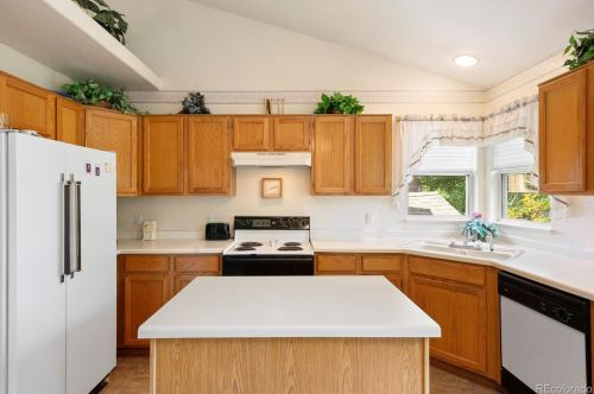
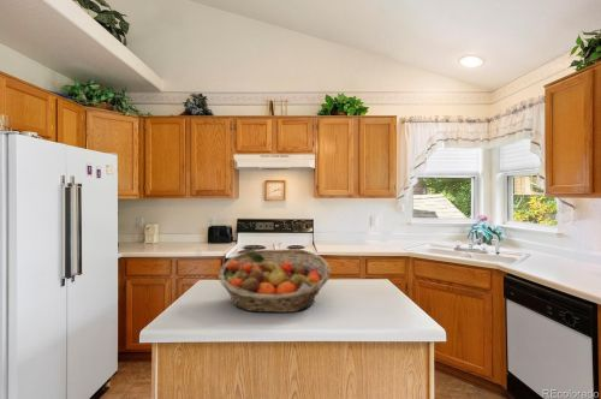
+ fruit basket [216,249,332,314]
